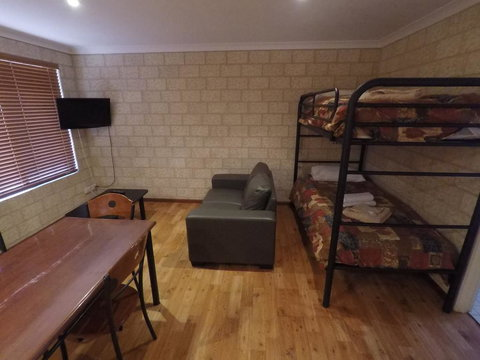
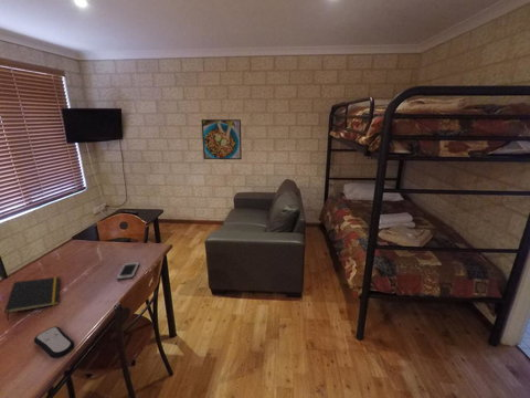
+ remote control [33,325,75,359]
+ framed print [200,118,243,160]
+ cell phone [115,261,140,281]
+ notepad [3,276,61,322]
